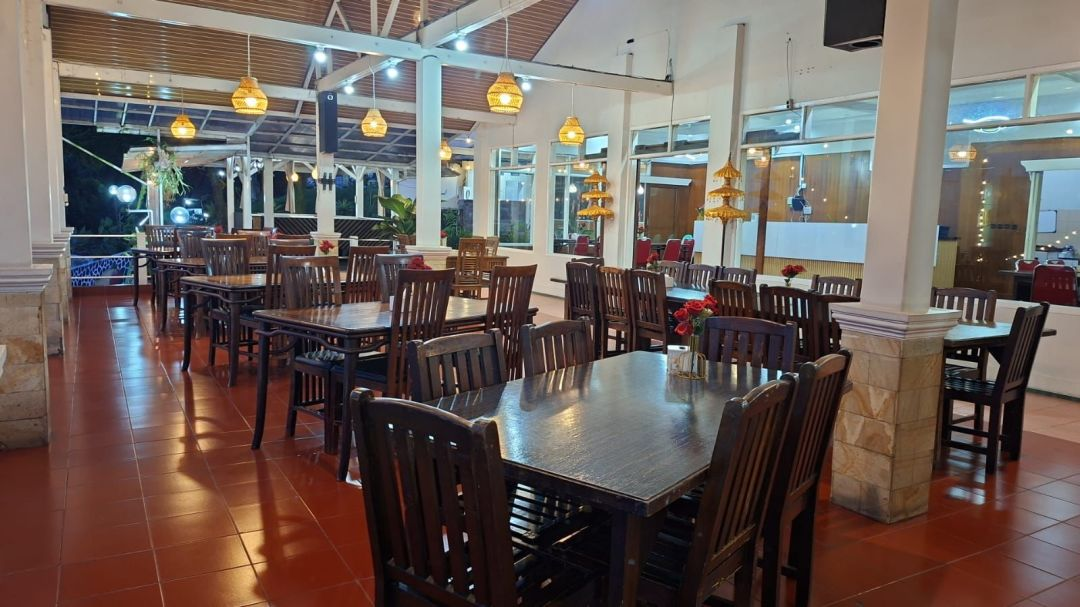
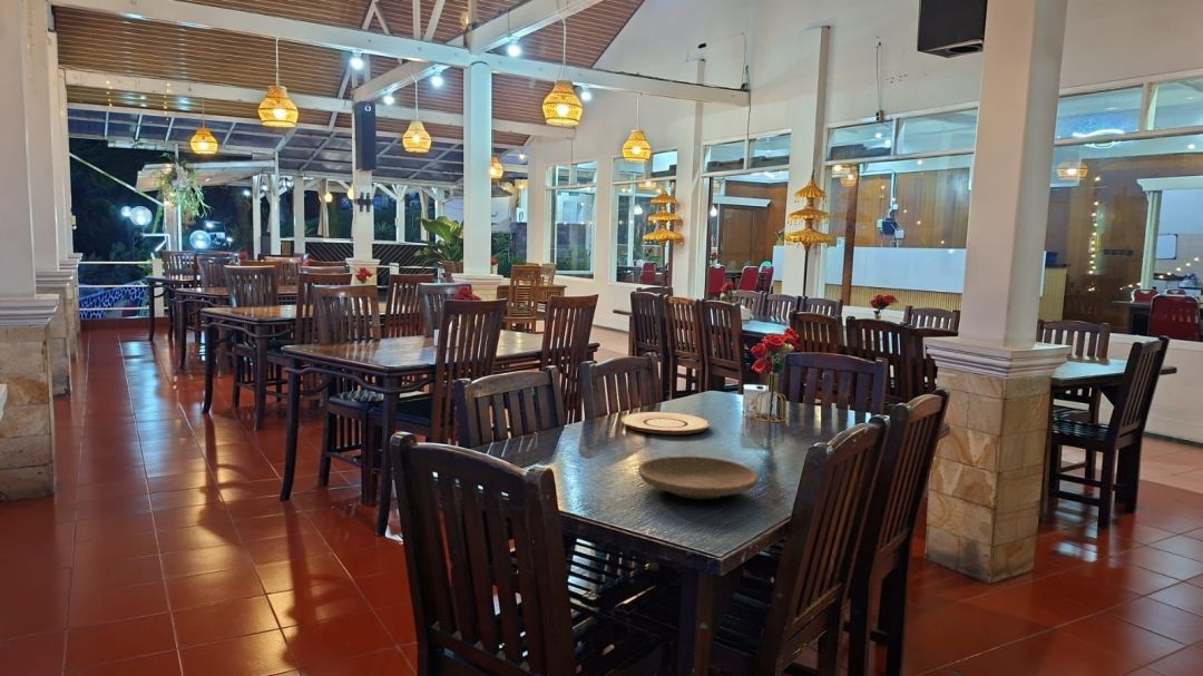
+ plate [620,411,712,435]
+ plate [637,455,760,500]
